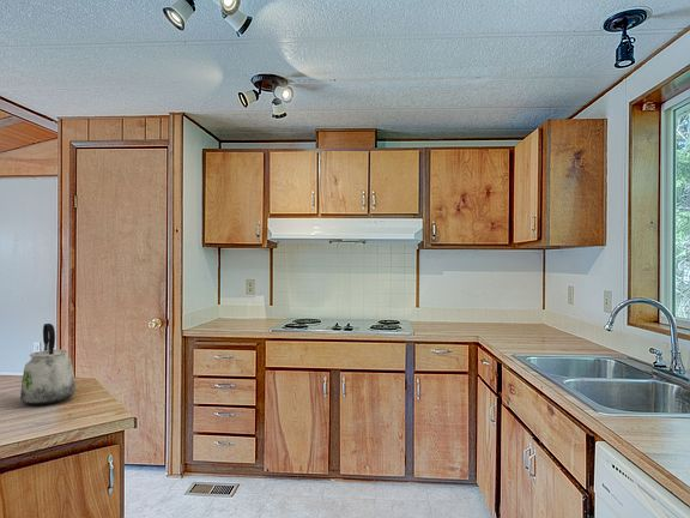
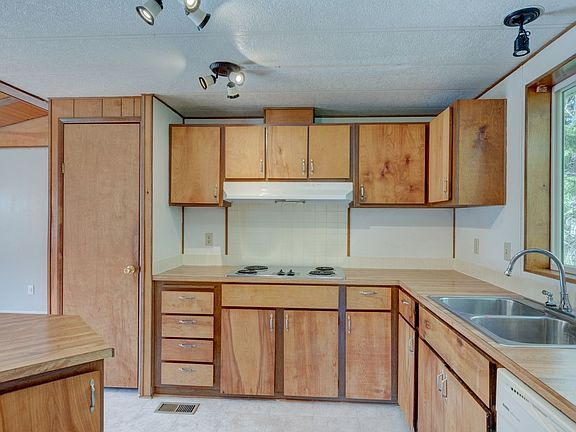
- kettle [19,323,77,406]
